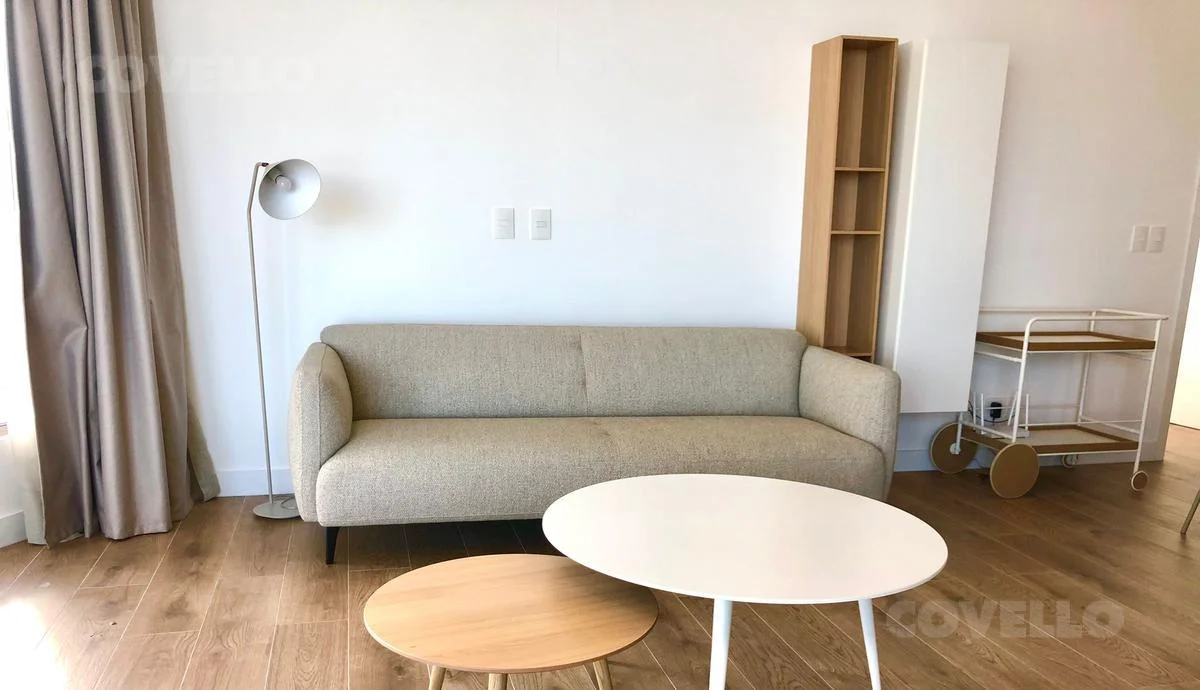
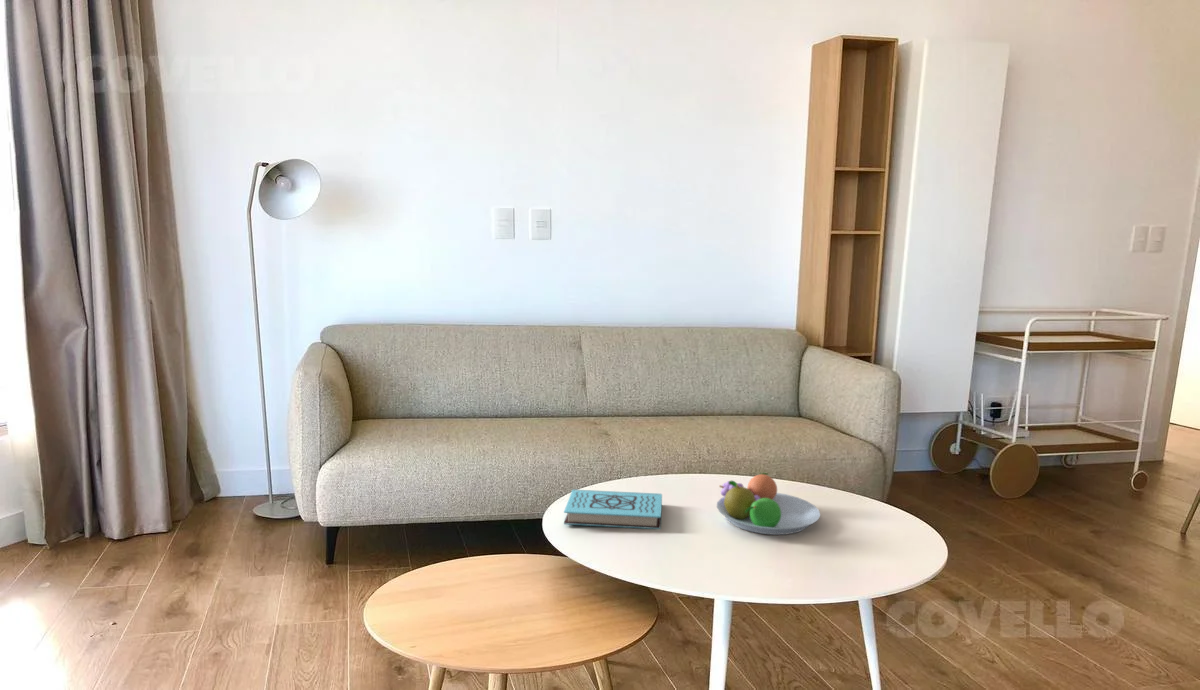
+ fruit bowl [716,472,821,536]
+ book [563,488,663,530]
